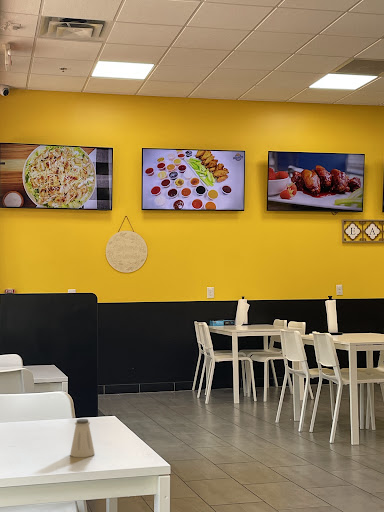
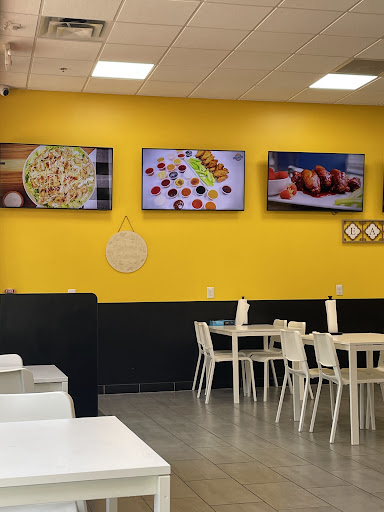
- saltshaker [69,418,96,458]
